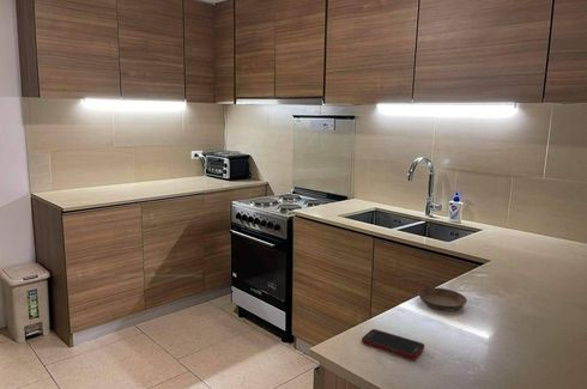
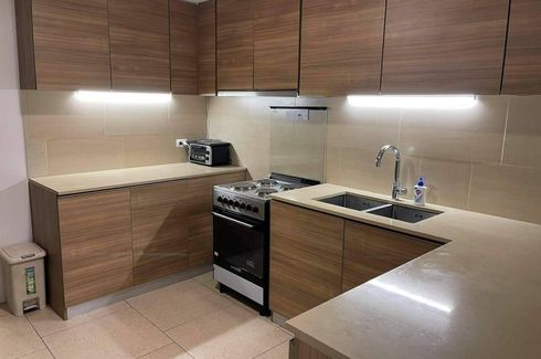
- saucer [417,286,468,312]
- cell phone [361,328,425,360]
